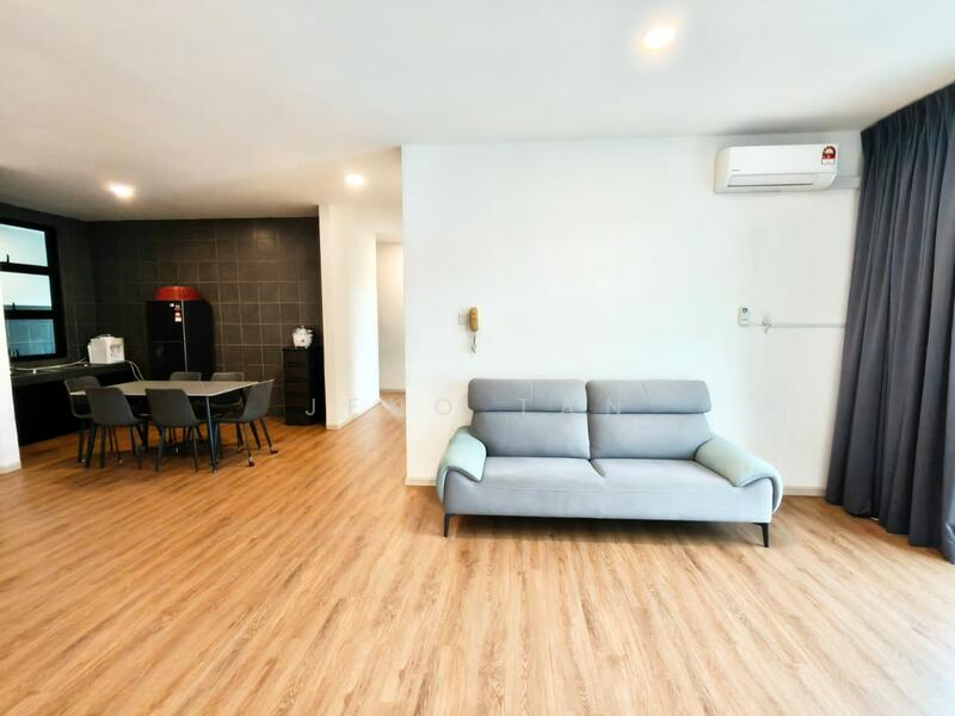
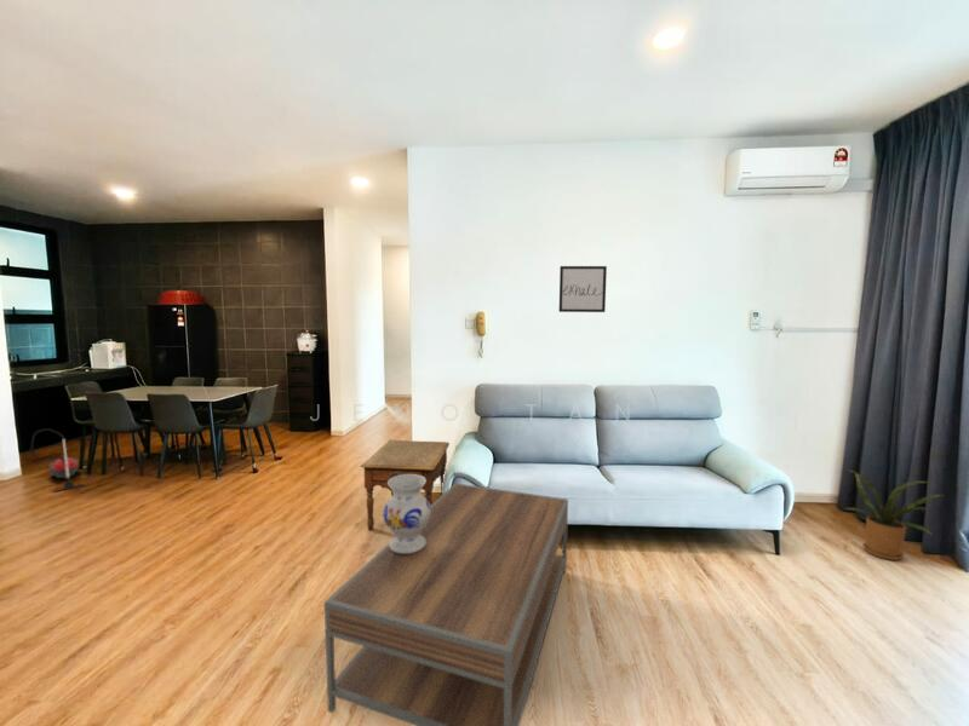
+ house plant [842,468,944,561]
+ vacuum cleaner [29,428,86,494]
+ vase [383,474,431,553]
+ wall art [558,265,608,313]
+ coffee table [323,482,569,726]
+ side table [359,438,451,531]
